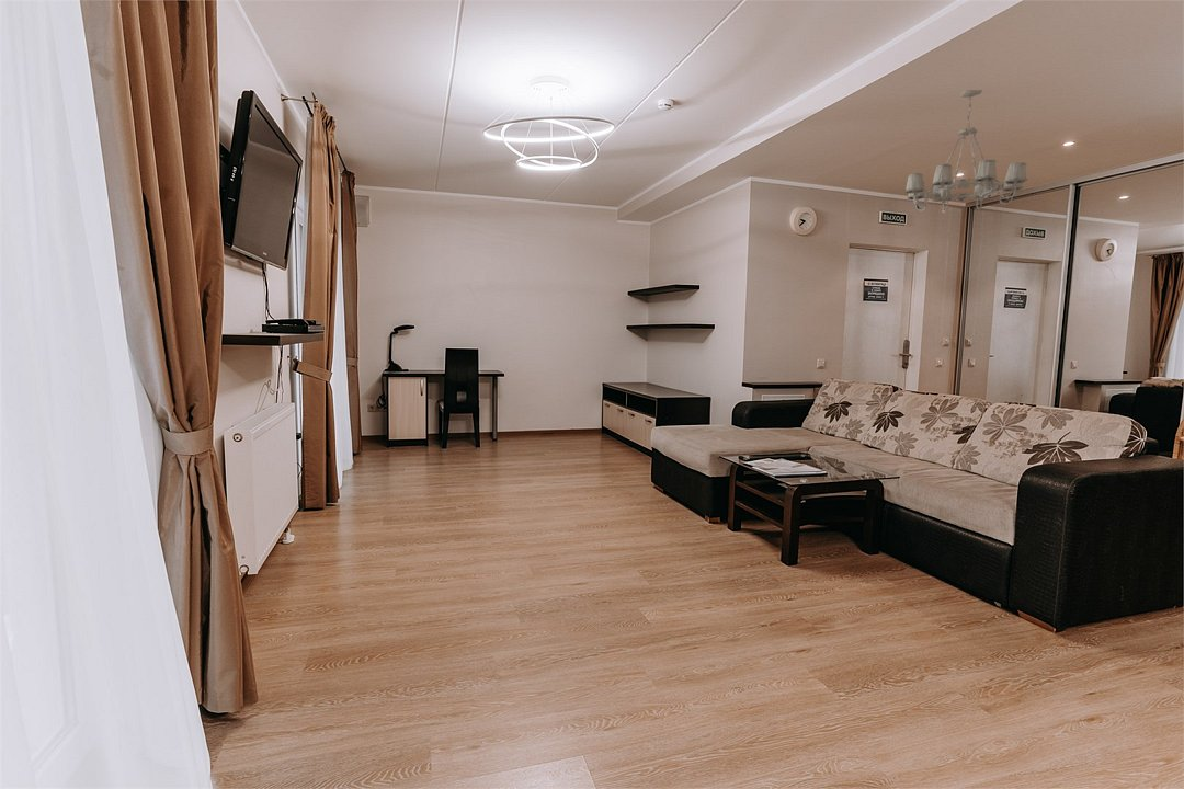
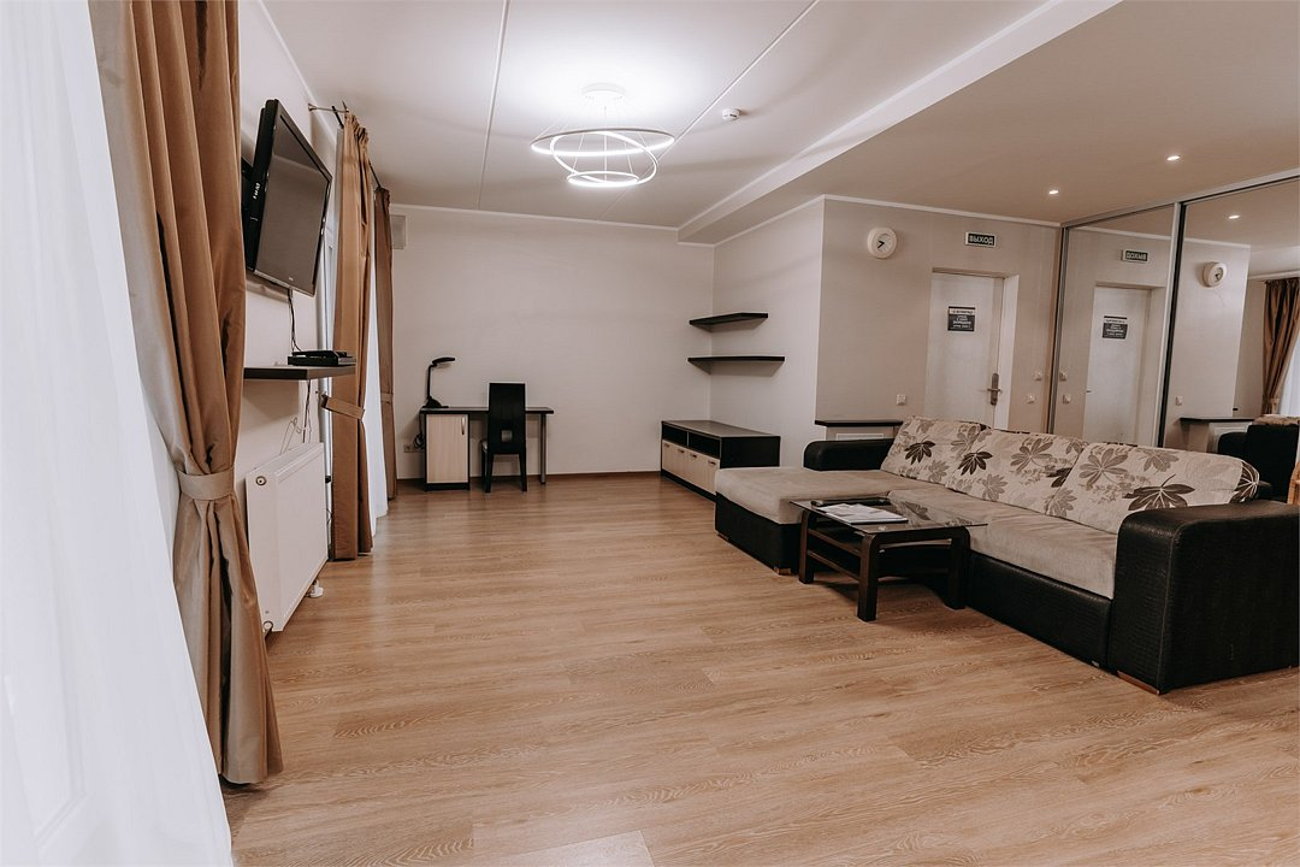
- chandelier [904,89,1028,214]
